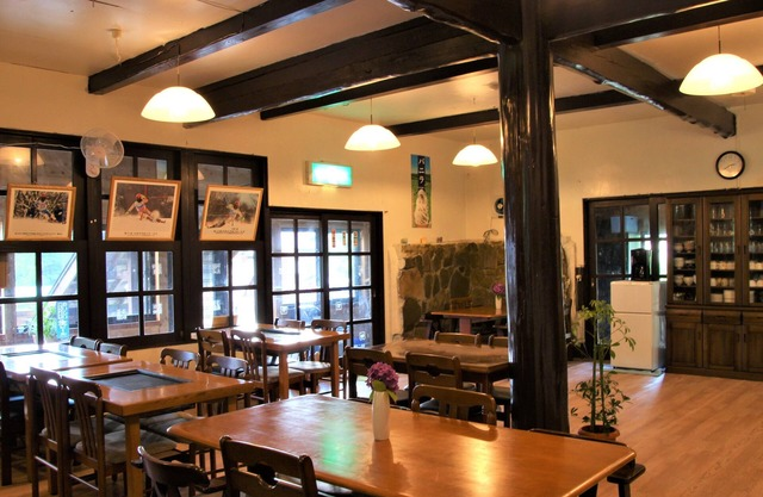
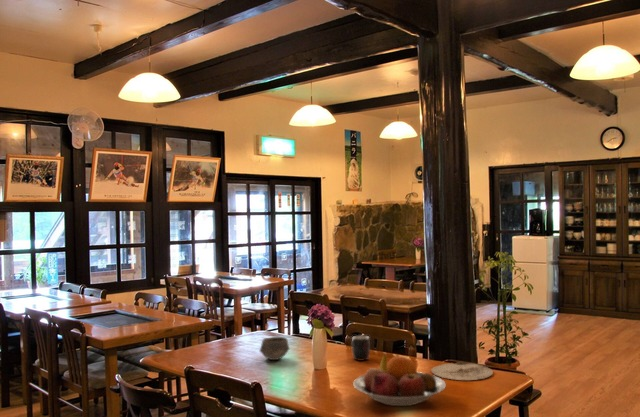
+ bowl [258,336,291,361]
+ mug [351,334,371,362]
+ plate [430,361,494,381]
+ fruit bowl [352,353,447,407]
